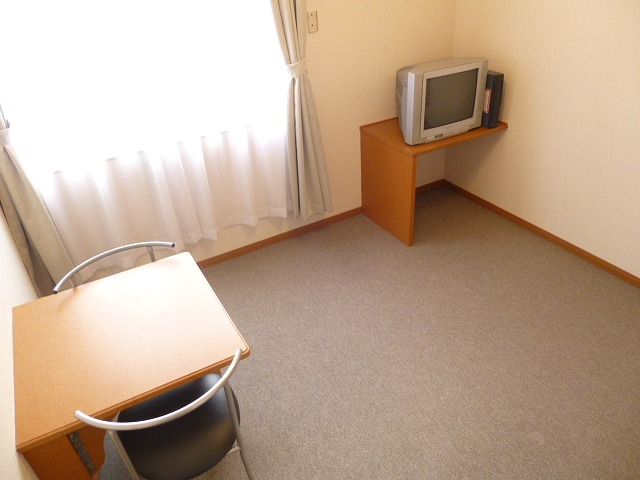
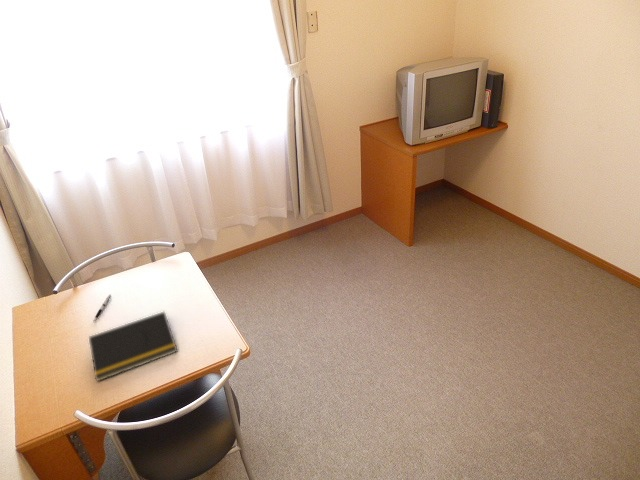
+ notepad [88,310,179,382]
+ pen [93,293,112,323]
